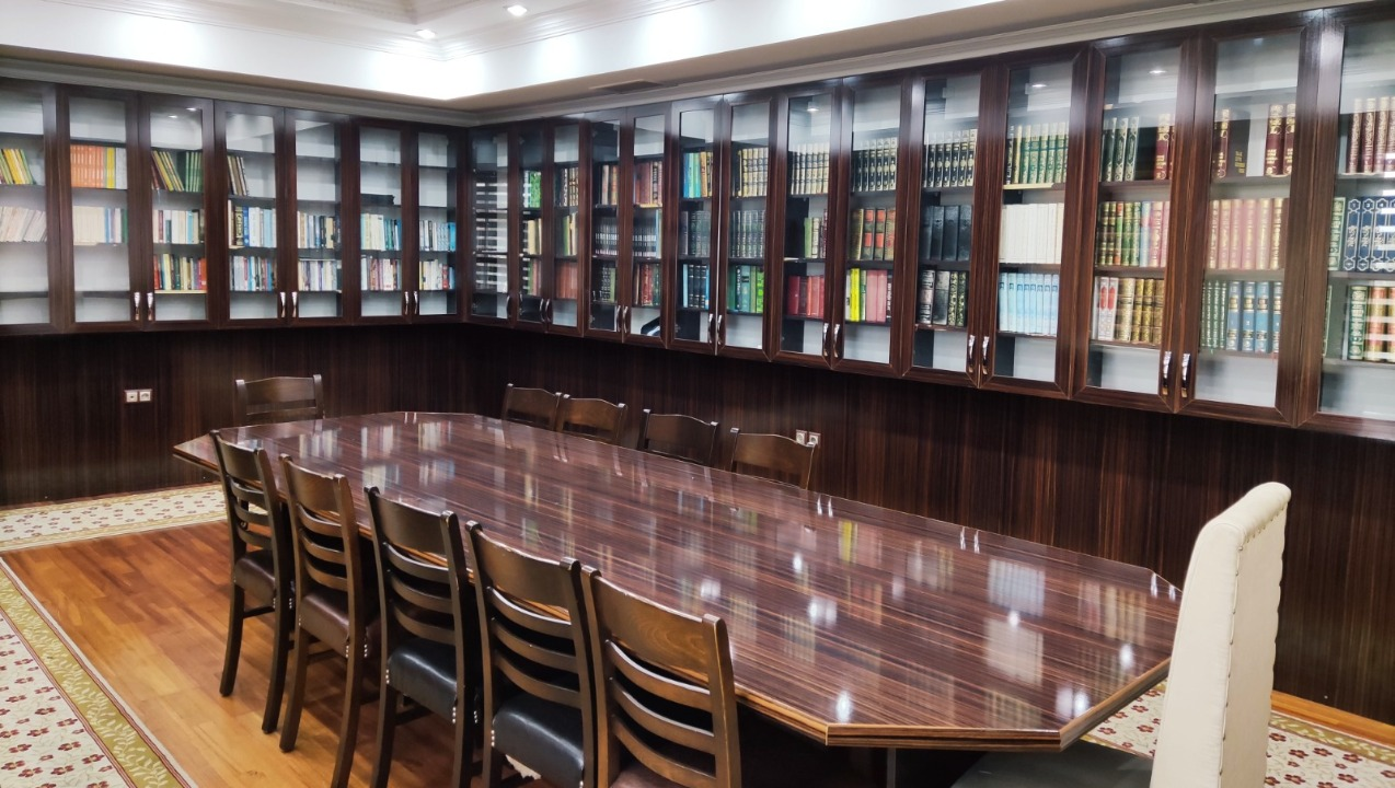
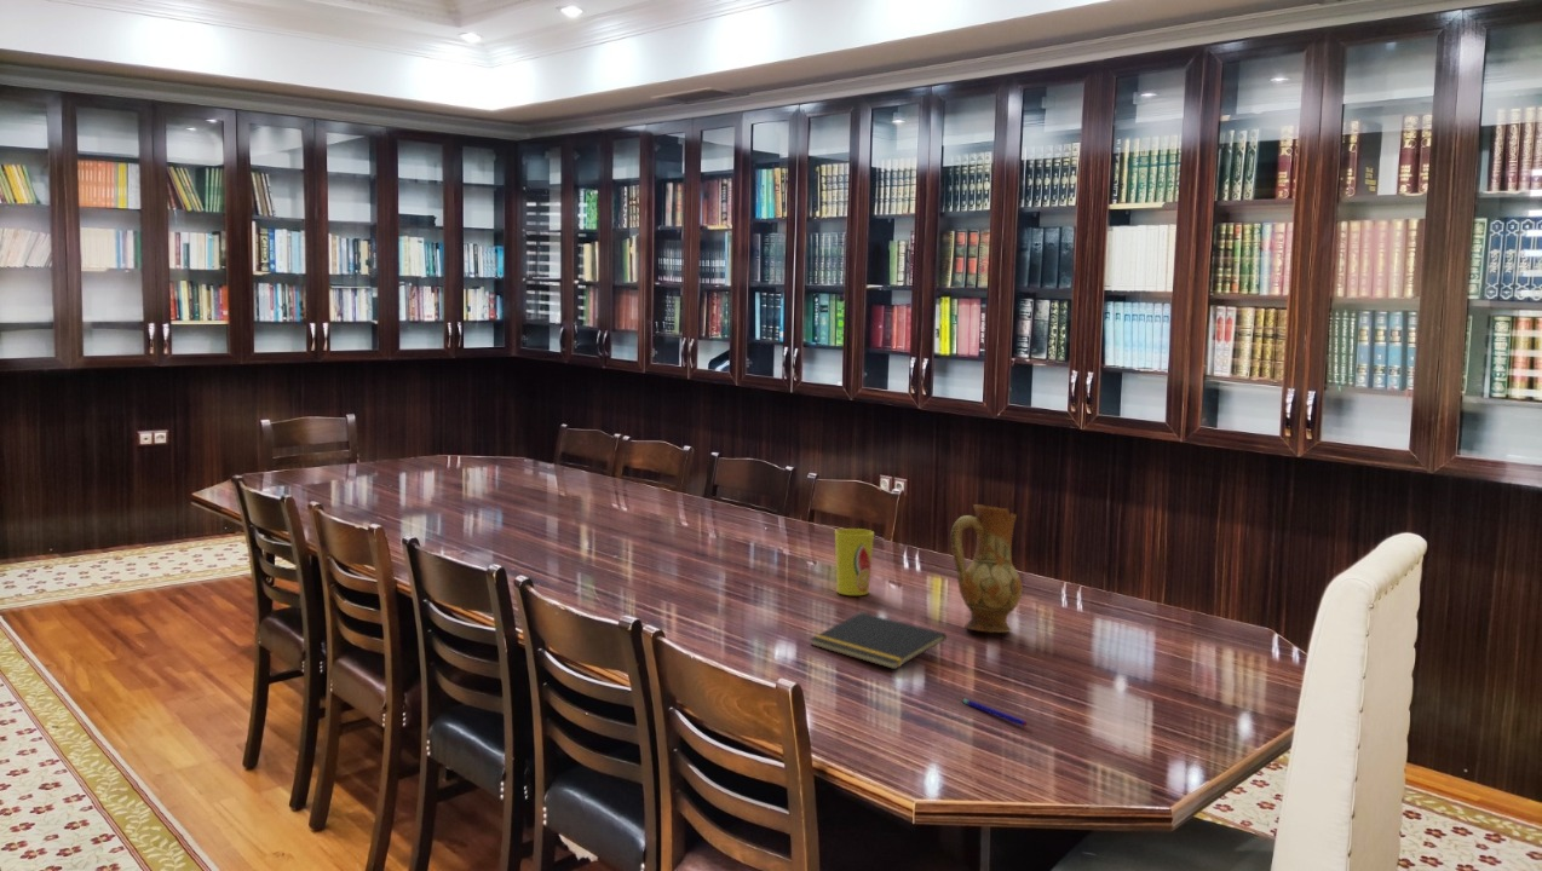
+ pen [961,698,1028,727]
+ notepad [809,611,947,670]
+ ceramic jug [950,503,1024,634]
+ cup [834,527,875,596]
